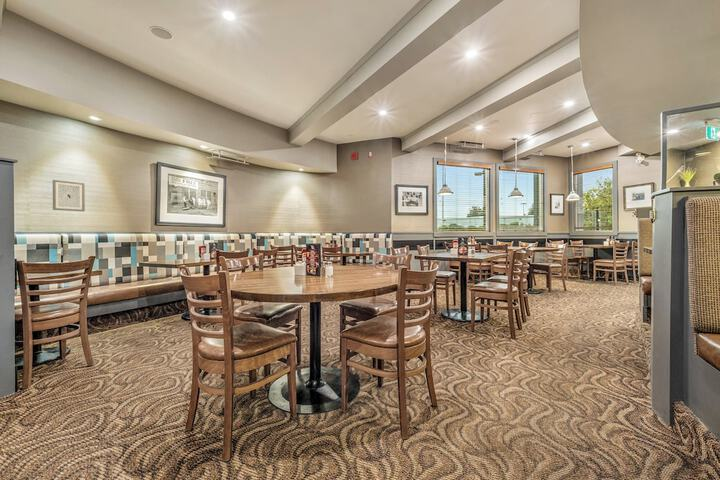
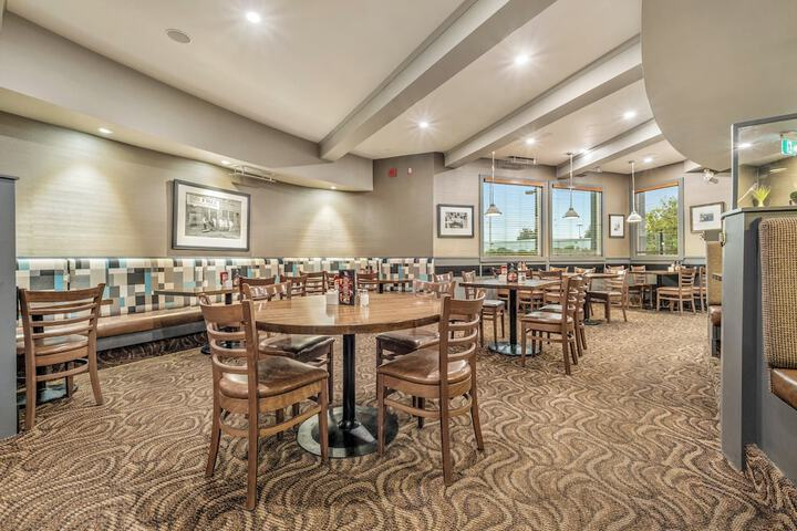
- wall art [52,179,86,212]
